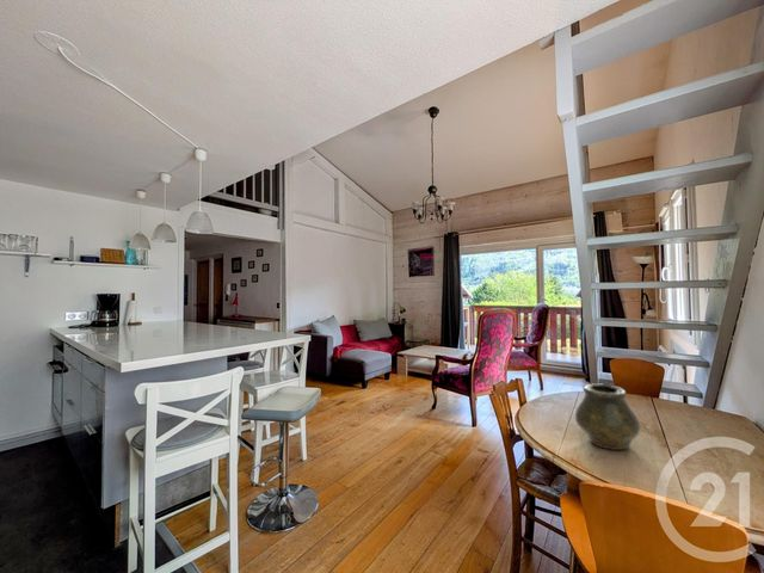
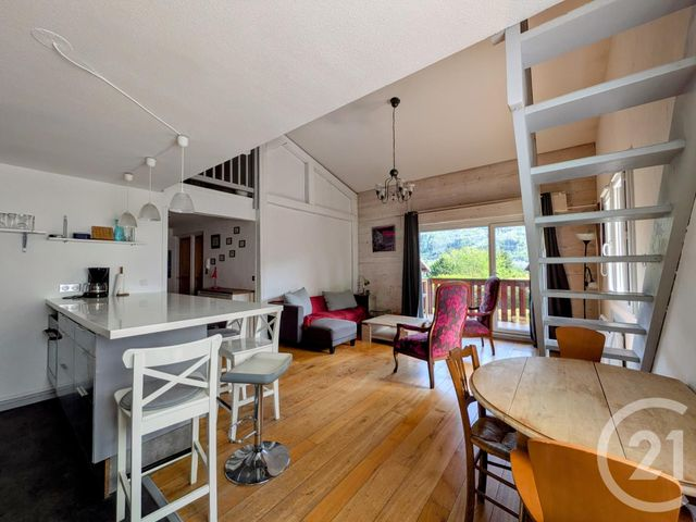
- vase [574,382,641,451]
